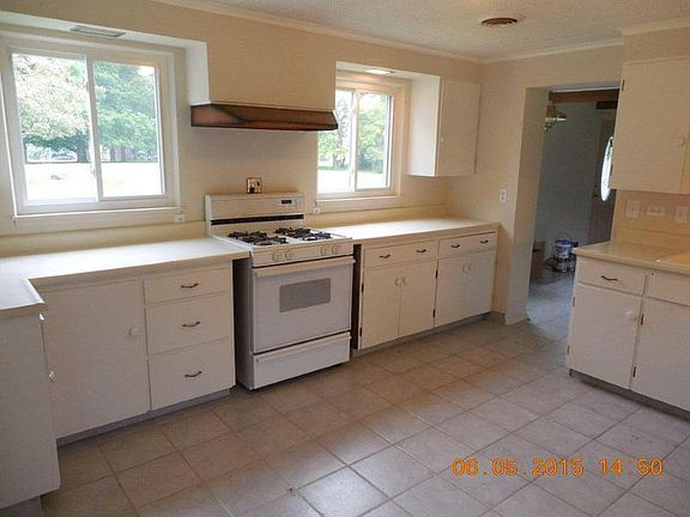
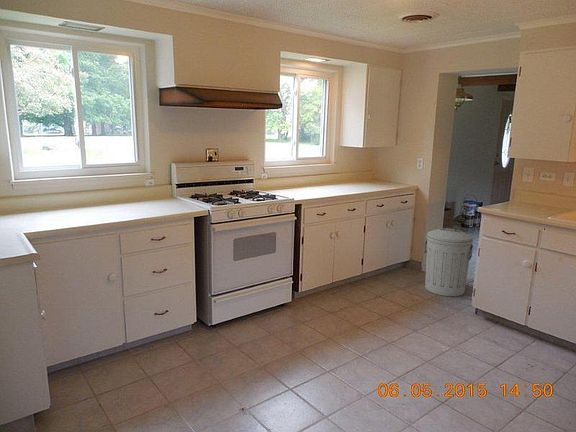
+ trash can [423,226,474,297]
